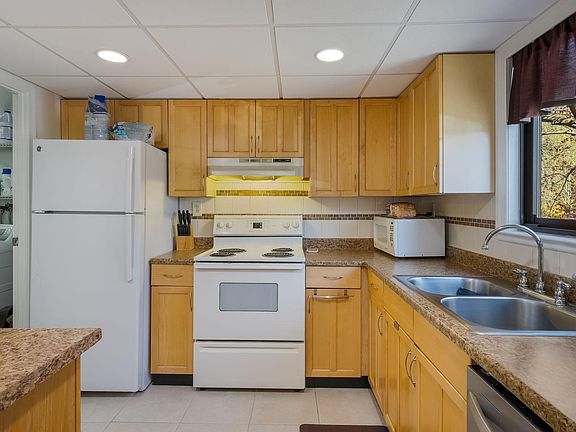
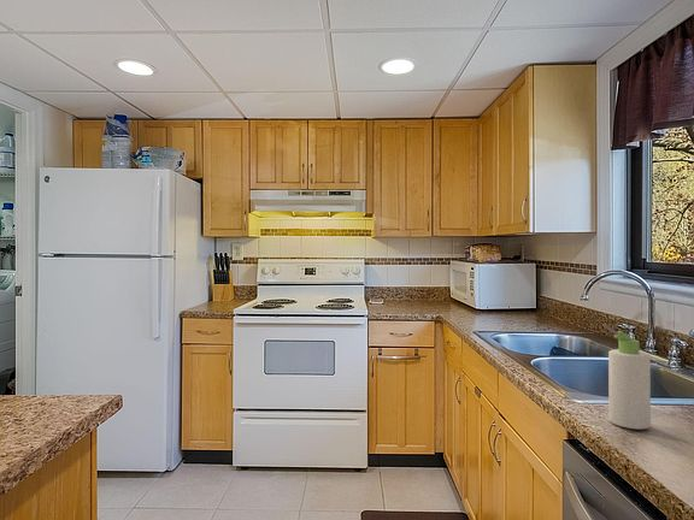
+ bottle [602,323,652,430]
